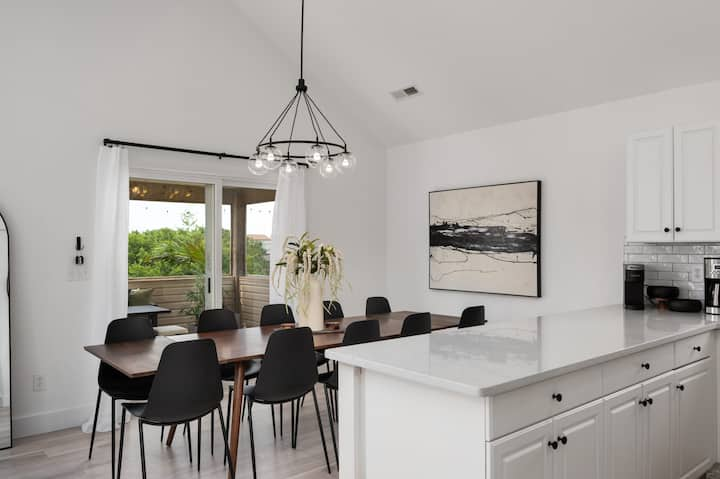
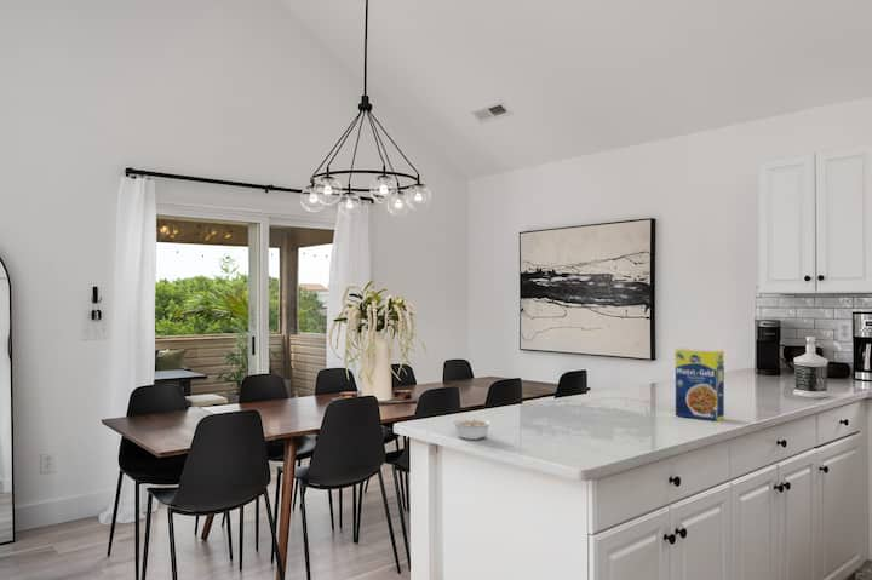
+ bottle [792,335,830,400]
+ legume [452,417,493,441]
+ legume [675,346,725,423]
